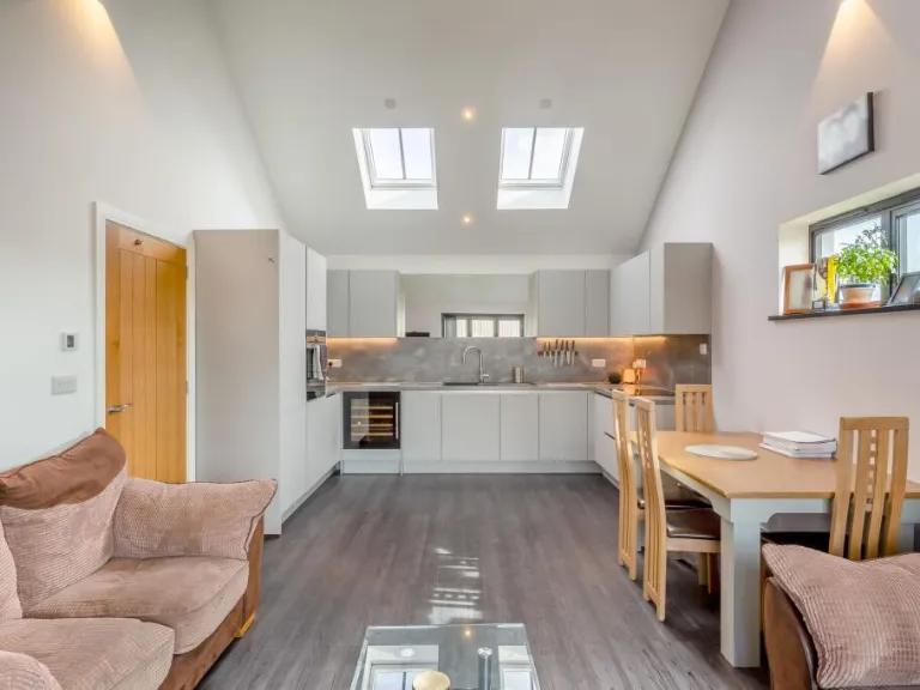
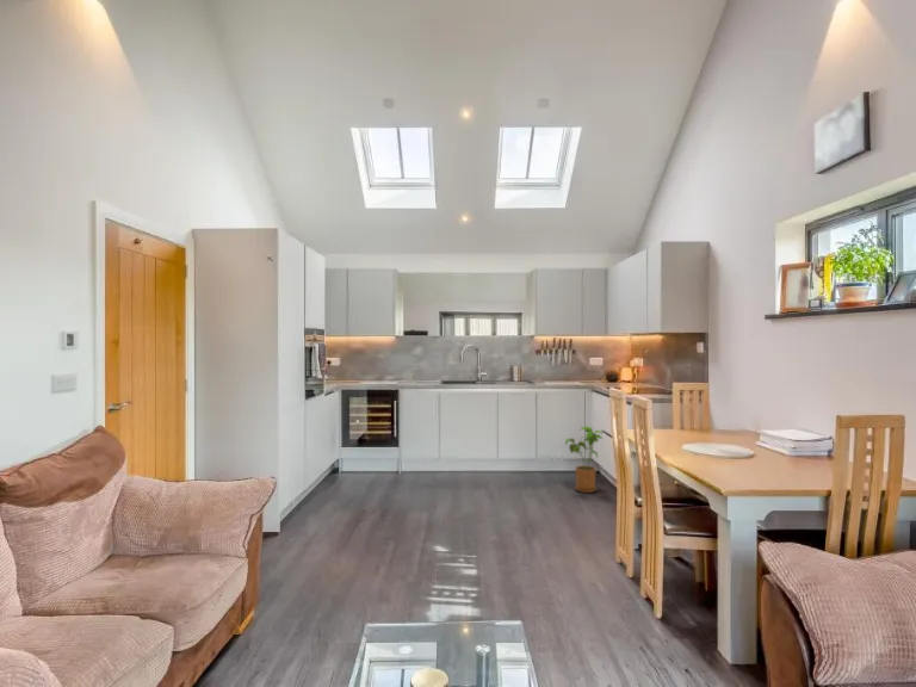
+ house plant [564,425,604,494]
